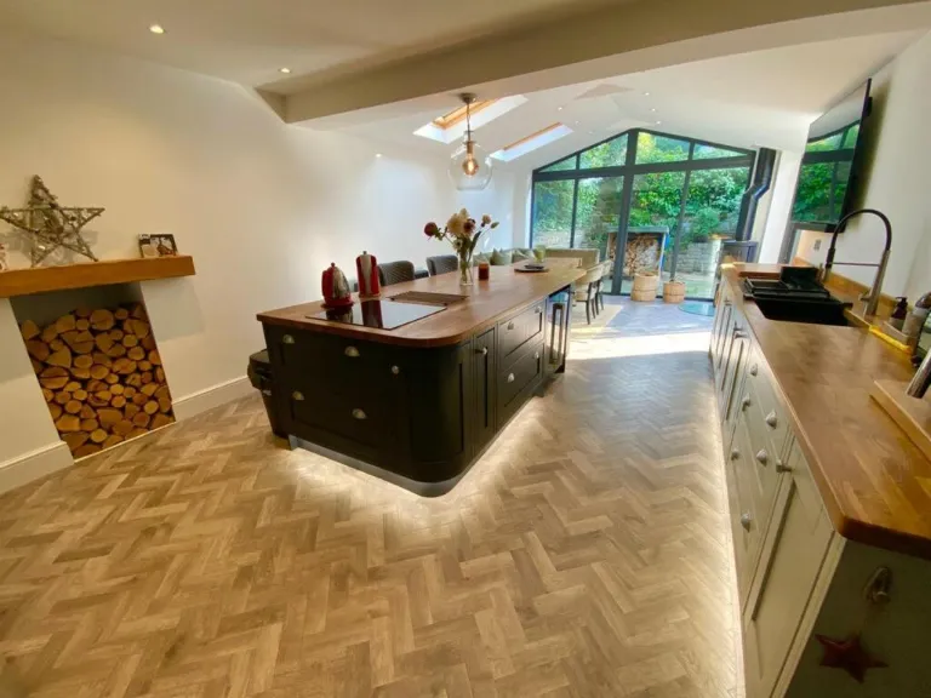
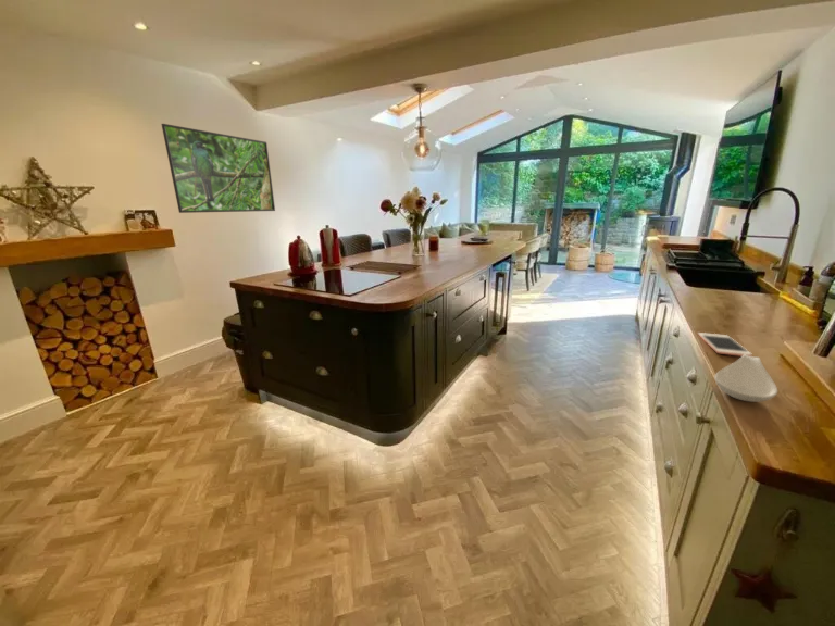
+ spoon rest [713,354,778,403]
+ cell phone [697,331,753,358]
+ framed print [161,123,276,214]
